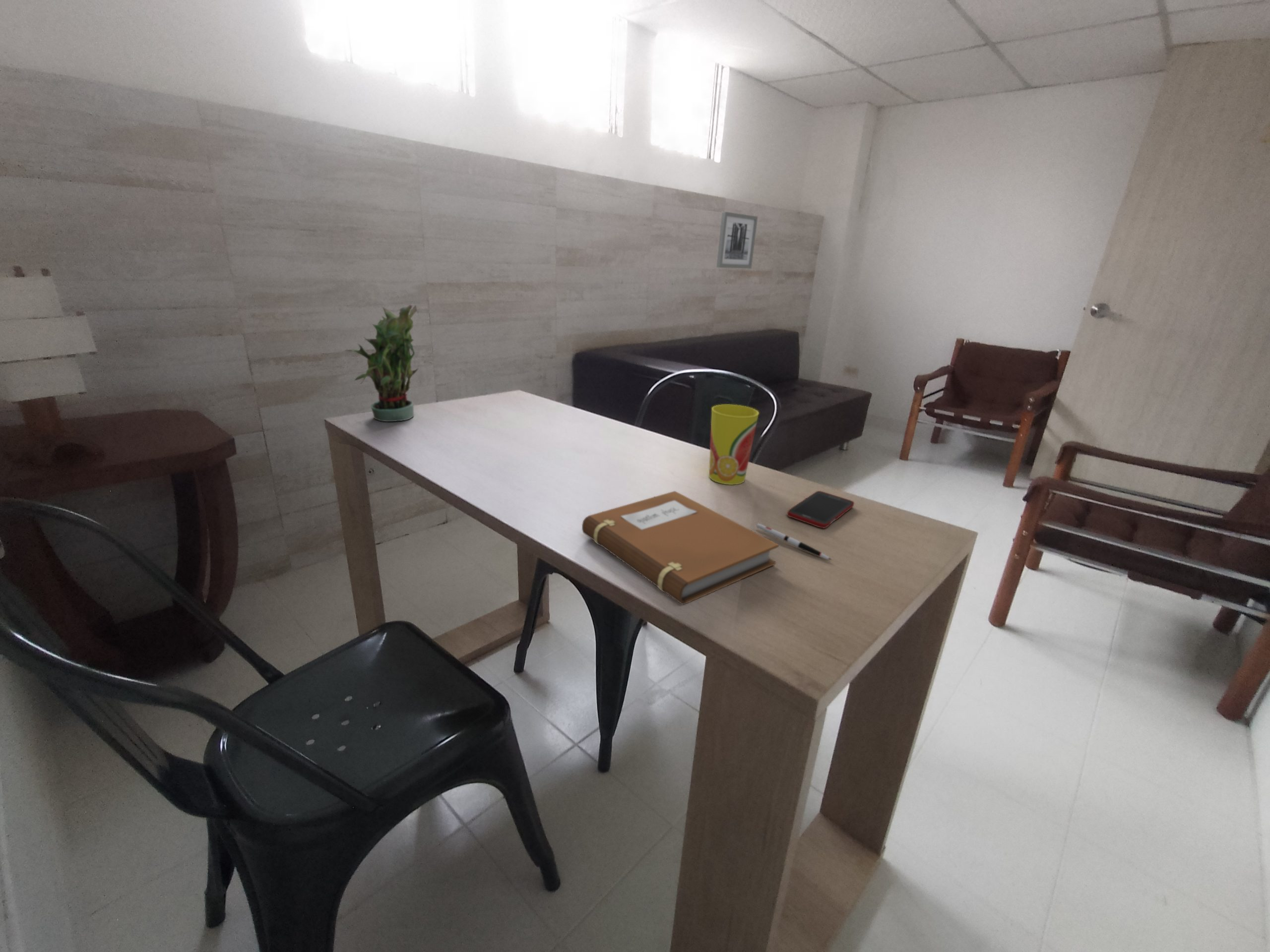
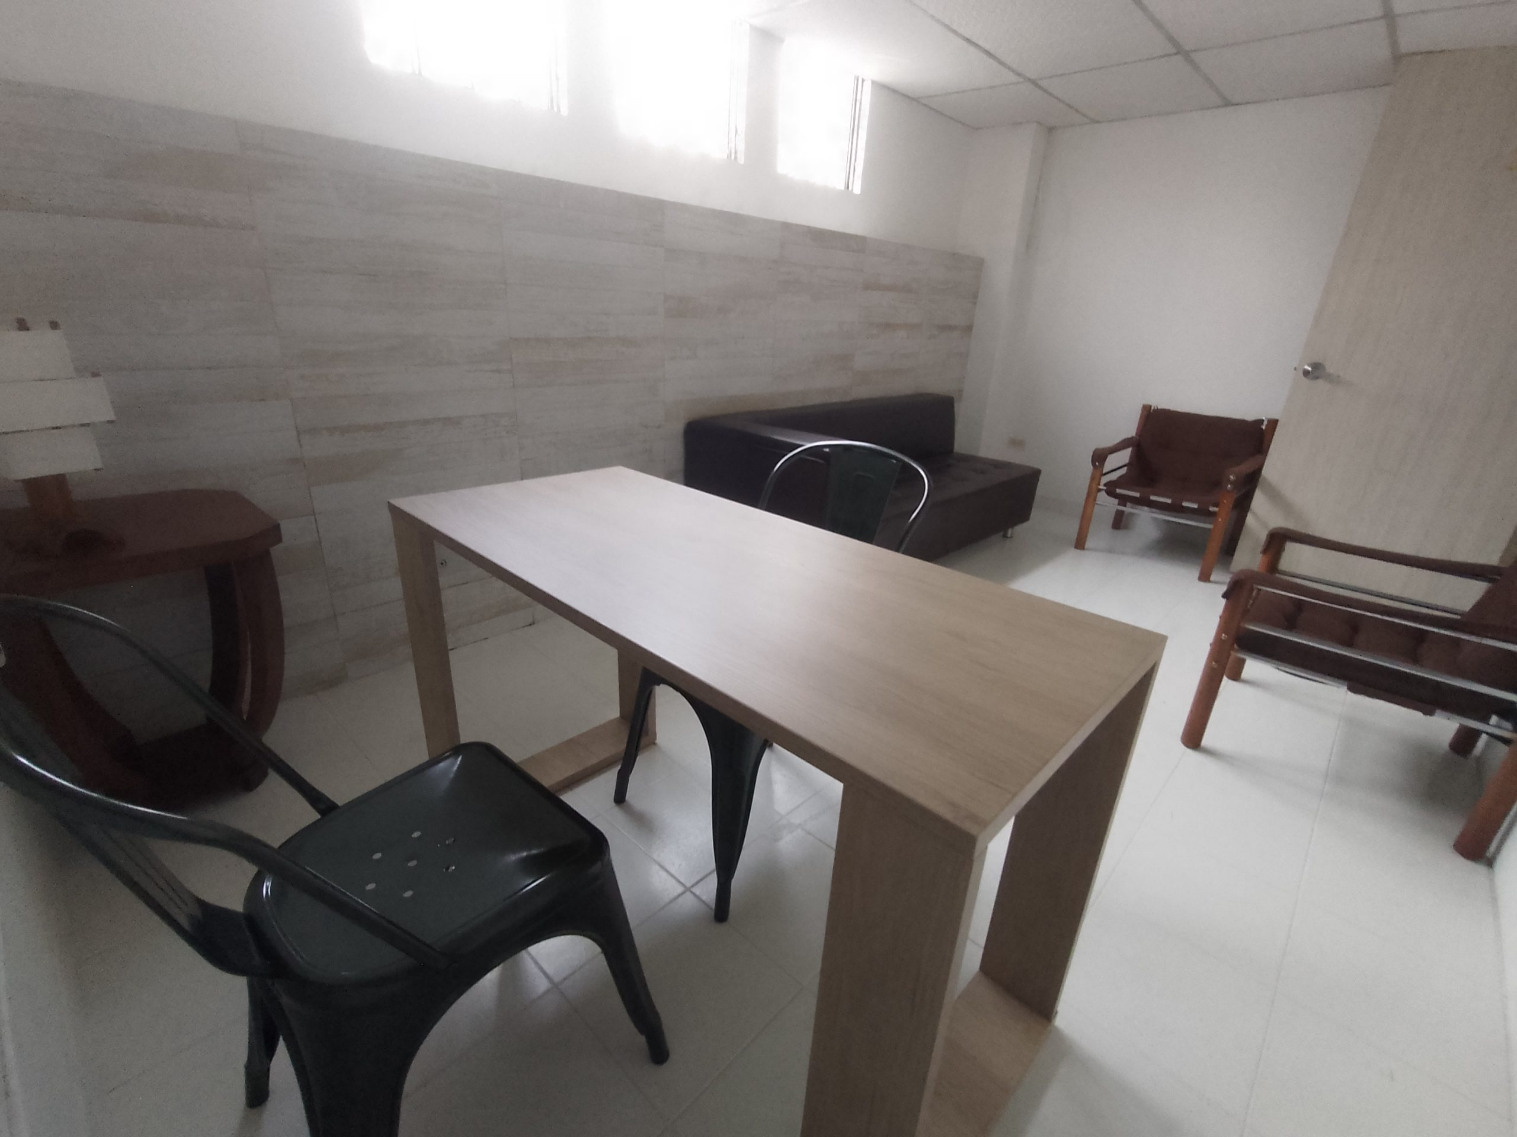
- potted plant [343,304,419,422]
- cell phone [786,490,855,529]
- cup [708,404,760,485]
- pen [756,523,832,560]
- wall art [716,211,758,269]
- notebook [581,490,779,605]
